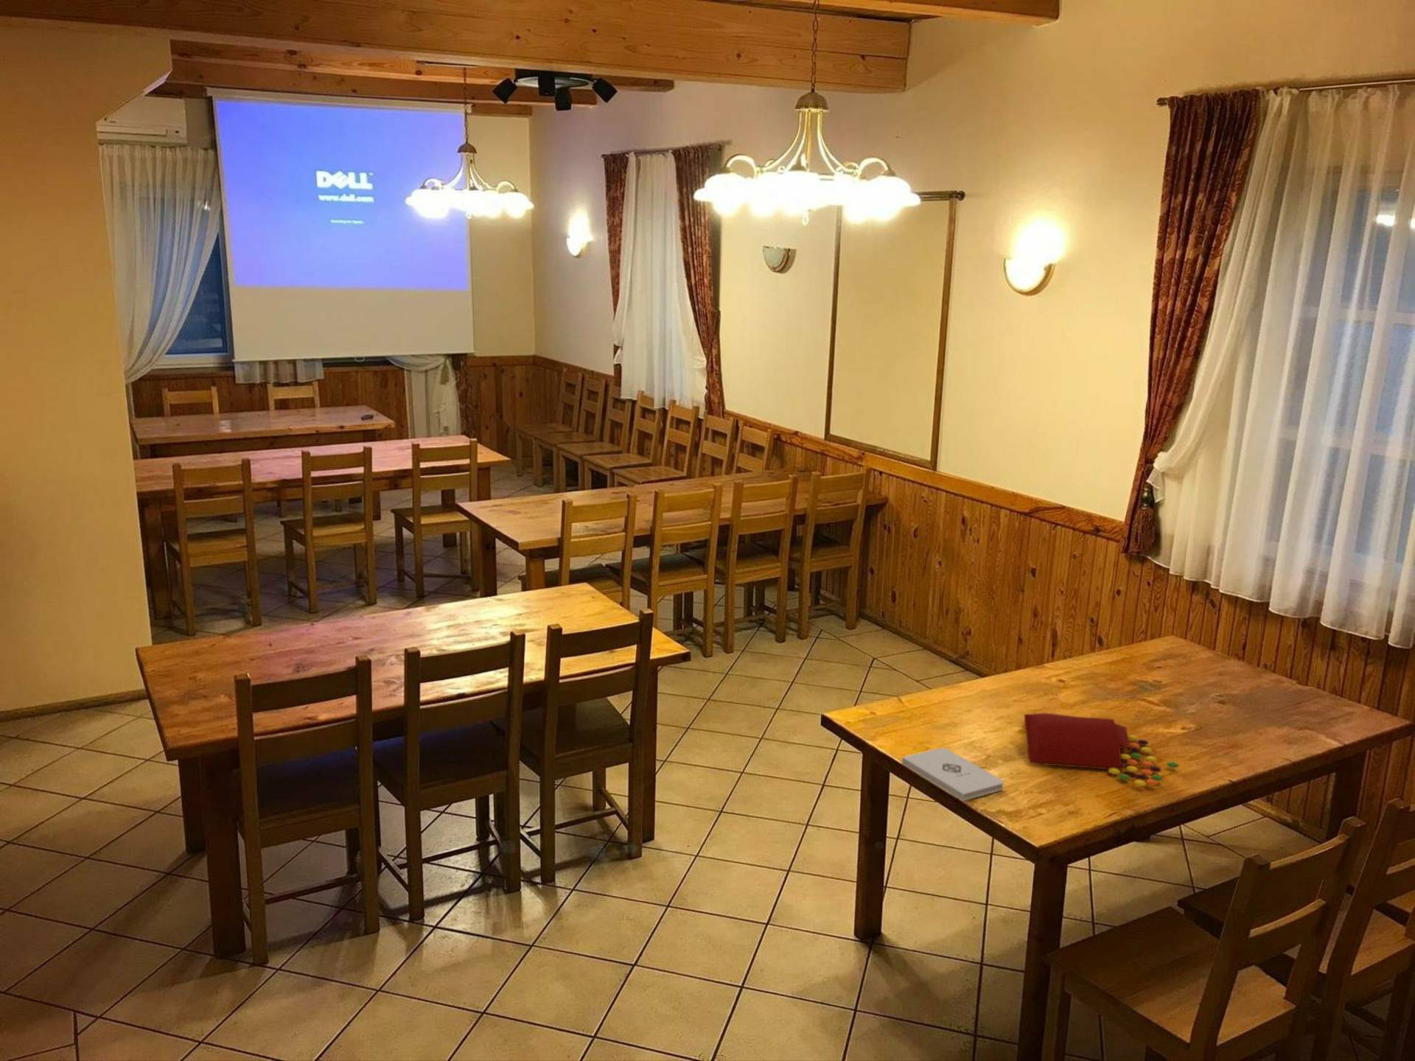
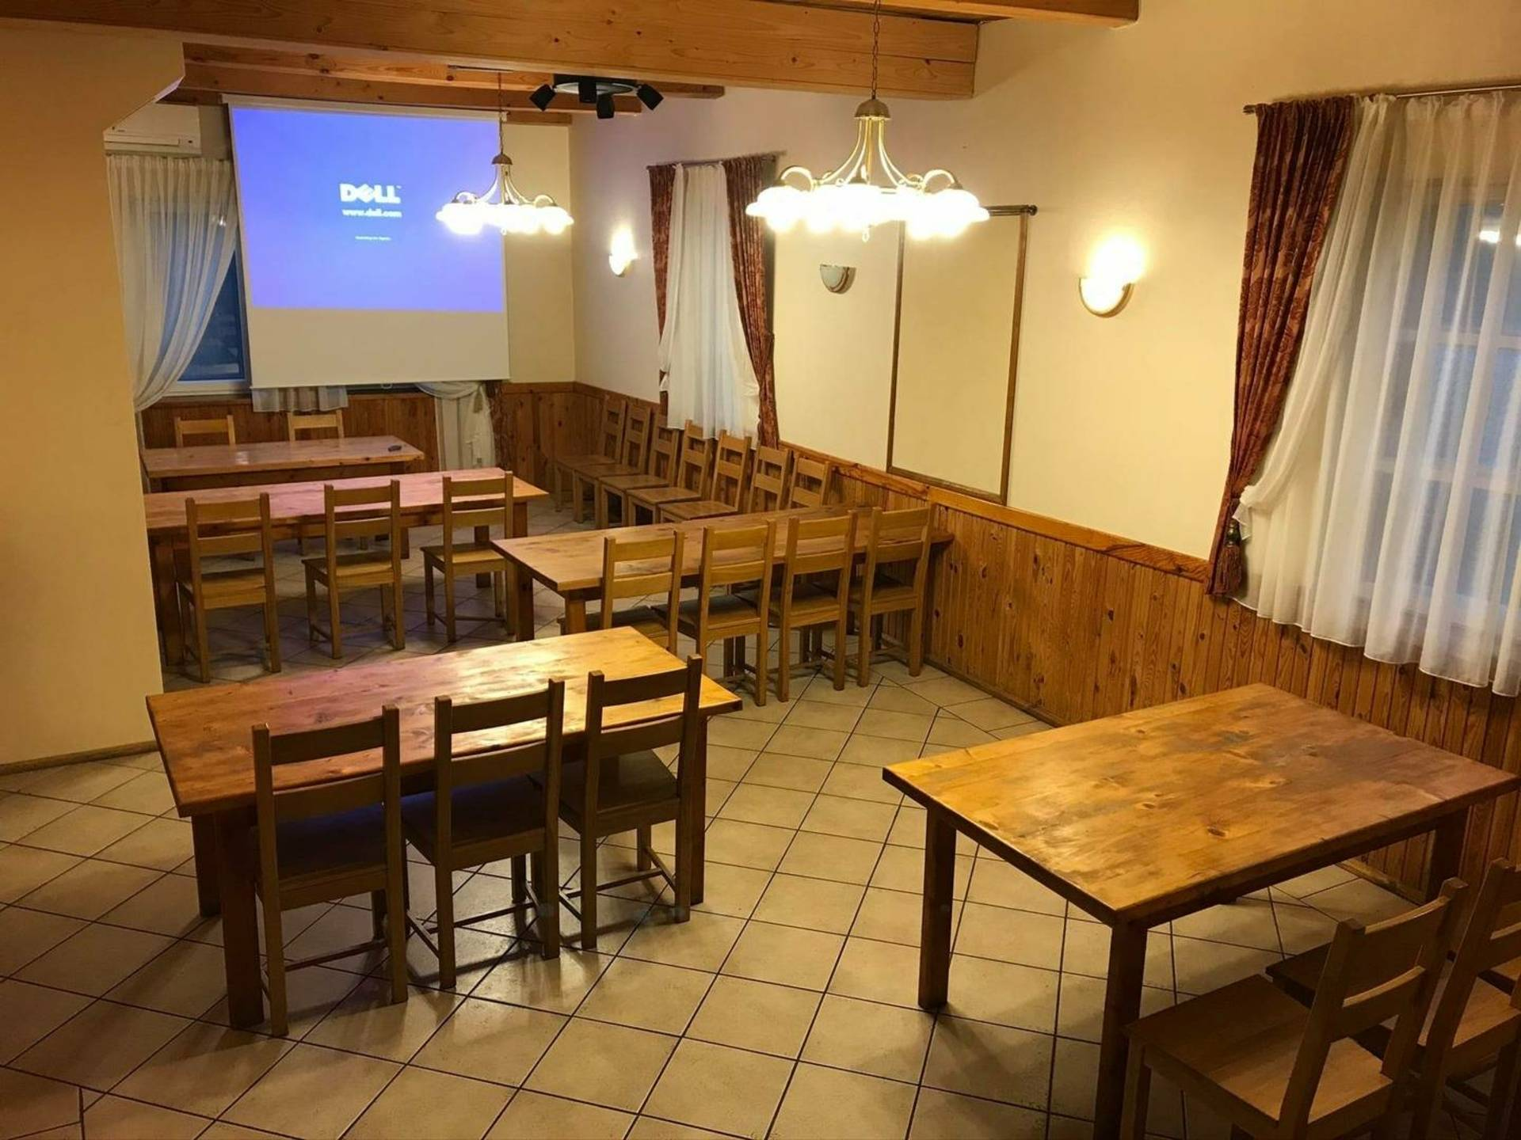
- candy bag [1024,712,1179,787]
- notepad [901,747,1005,801]
